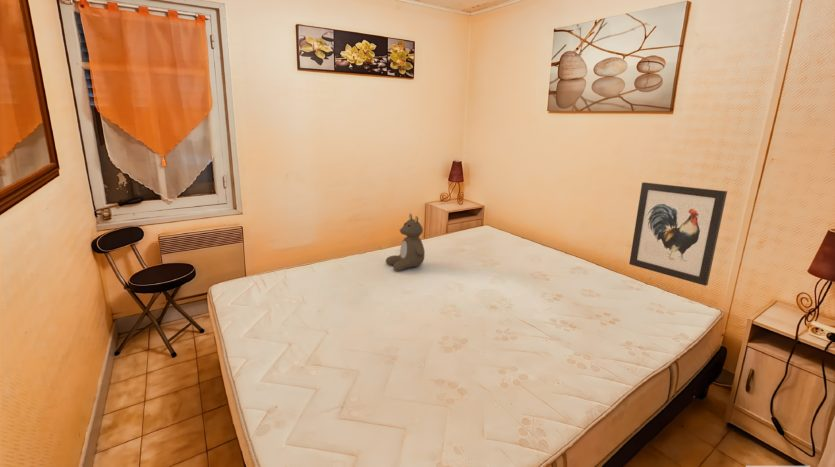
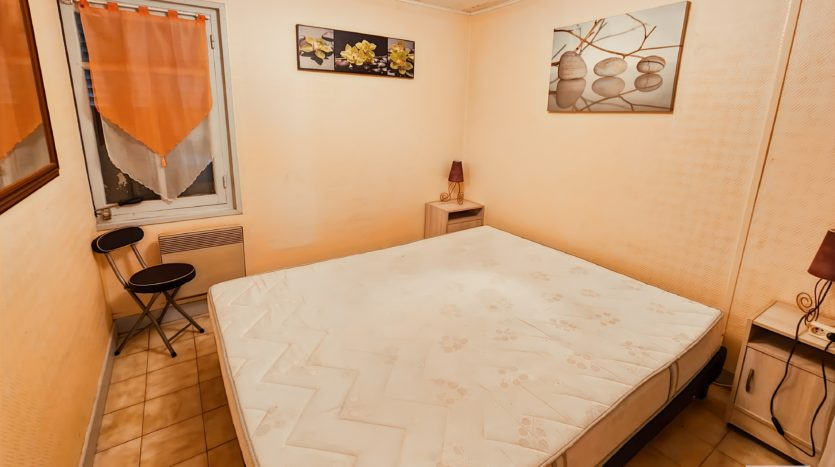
- teddy bear [385,213,426,272]
- wall art [628,181,728,287]
